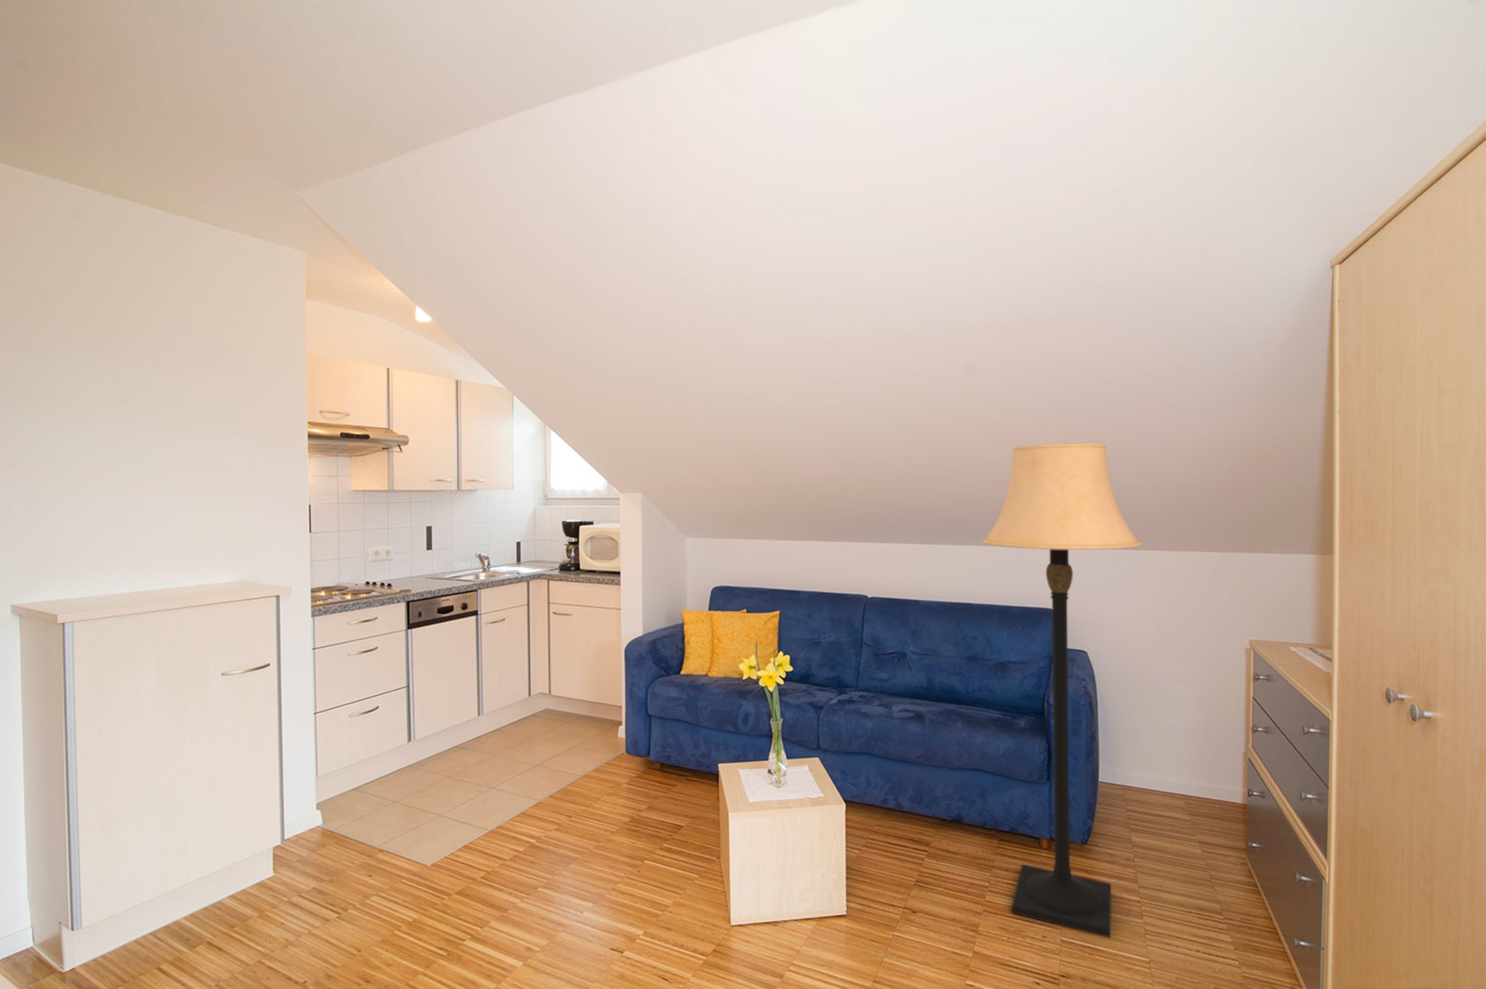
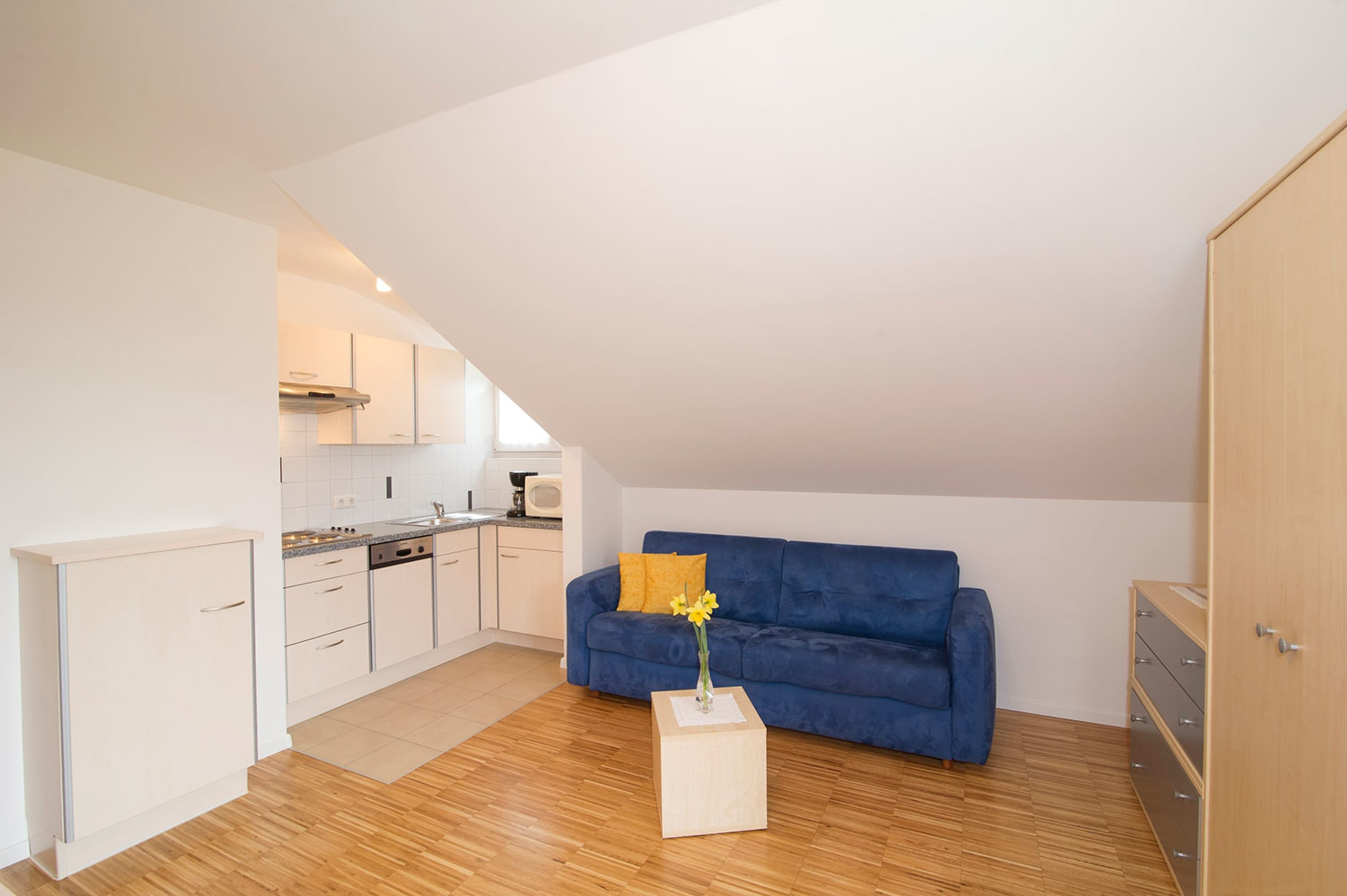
- lamp [983,443,1143,938]
